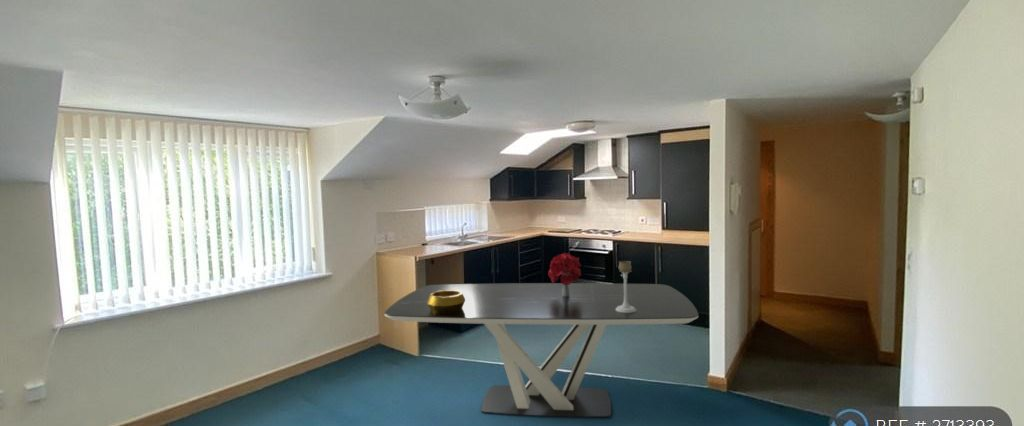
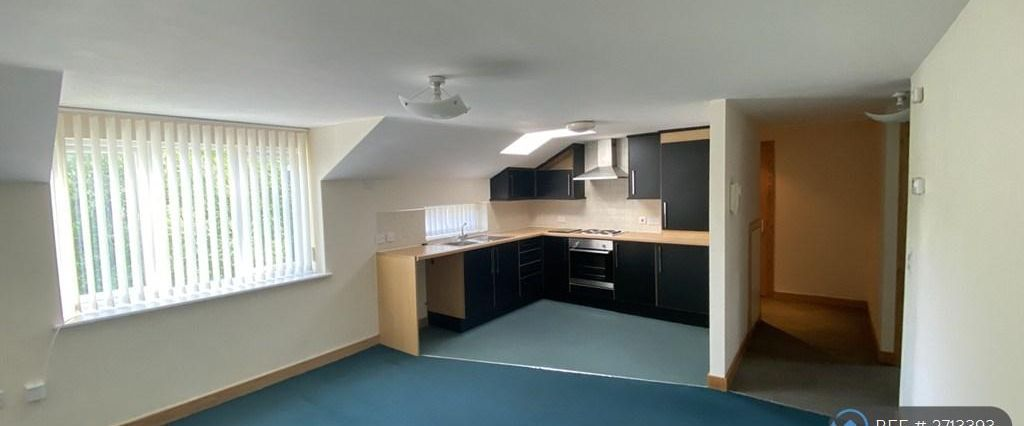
- decorative bowl [427,290,466,313]
- candle holder [616,260,636,313]
- bouquet [547,252,582,296]
- dining table [384,282,699,418]
